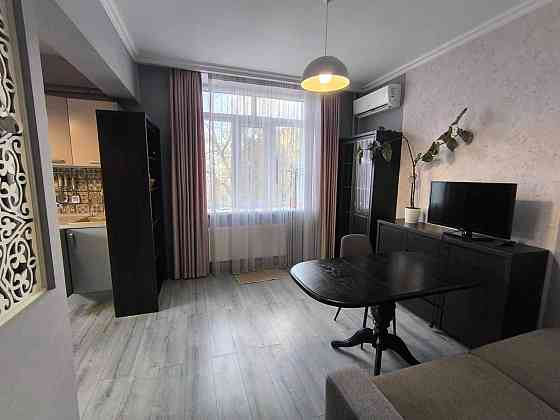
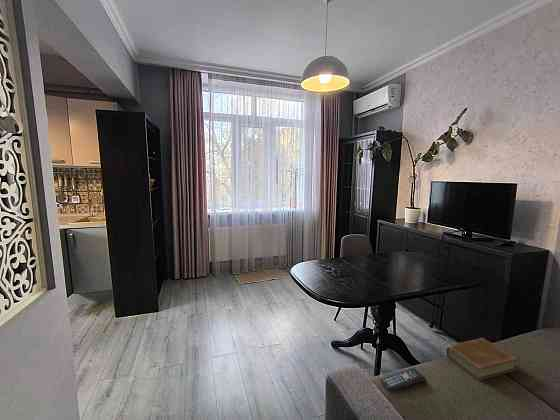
+ remote control [379,367,427,393]
+ book [445,337,519,381]
